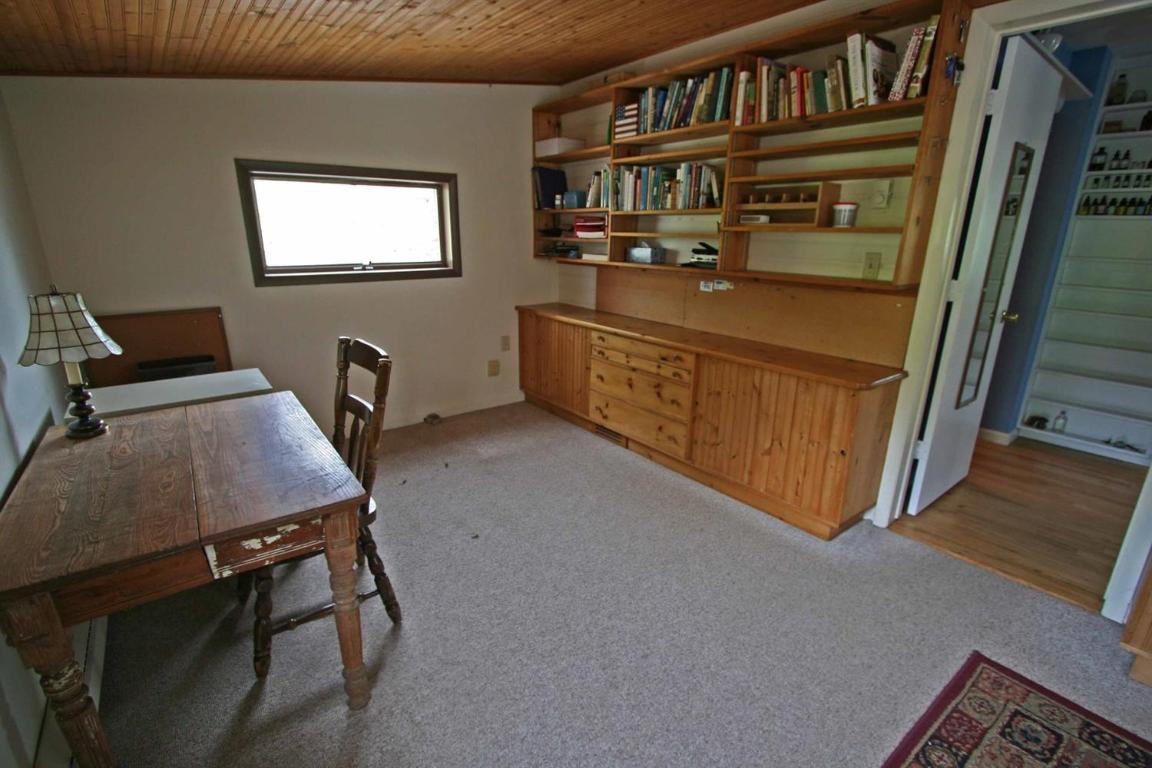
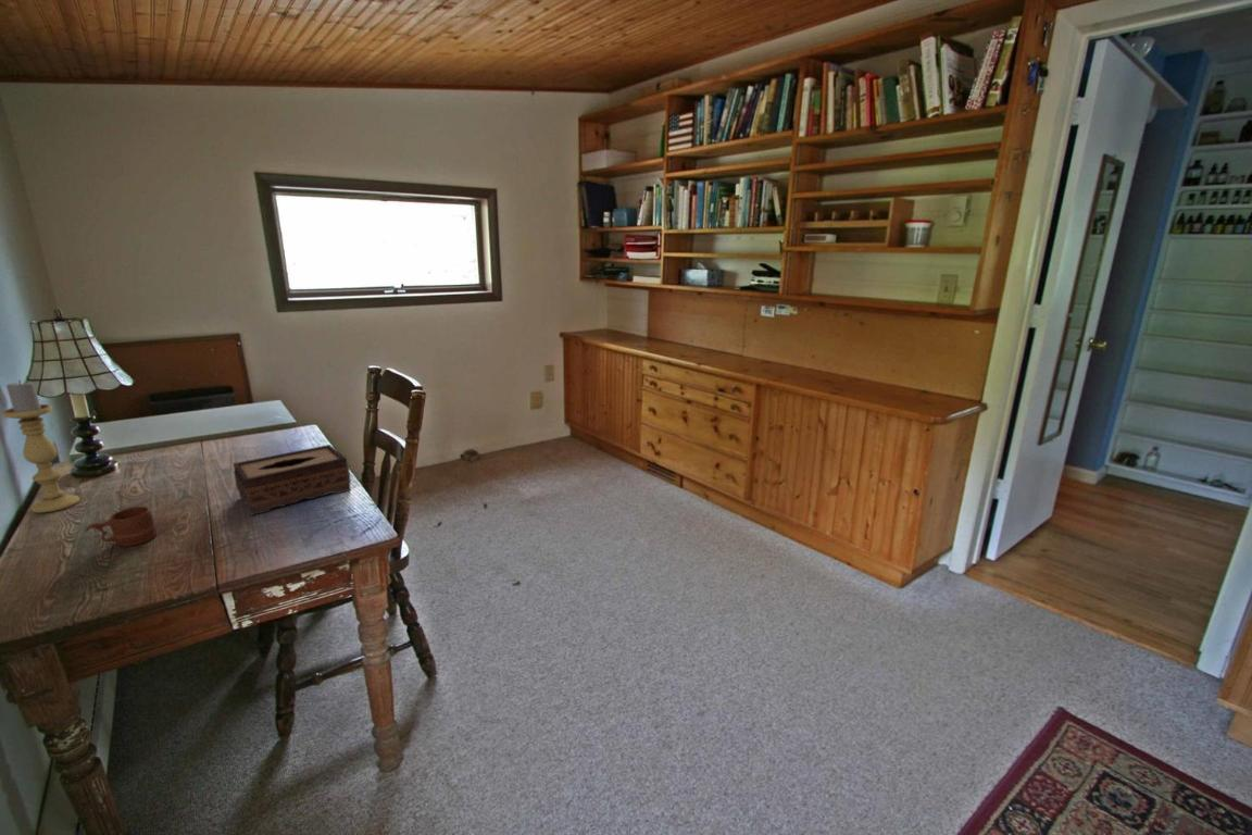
+ tissue box [233,444,352,516]
+ mug [85,506,158,548]
+ candle holder [1,379,80,514]
